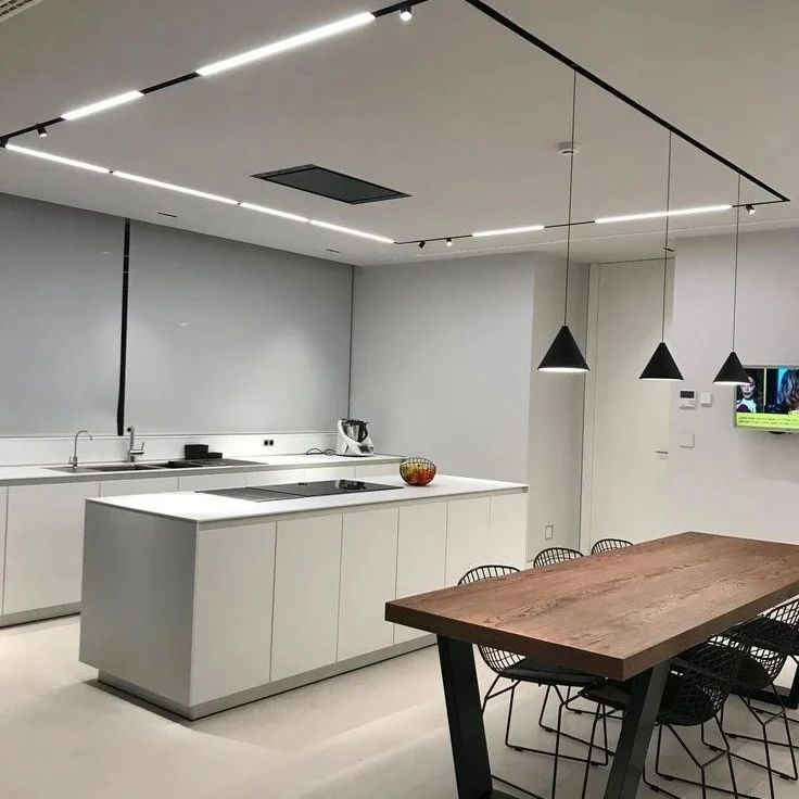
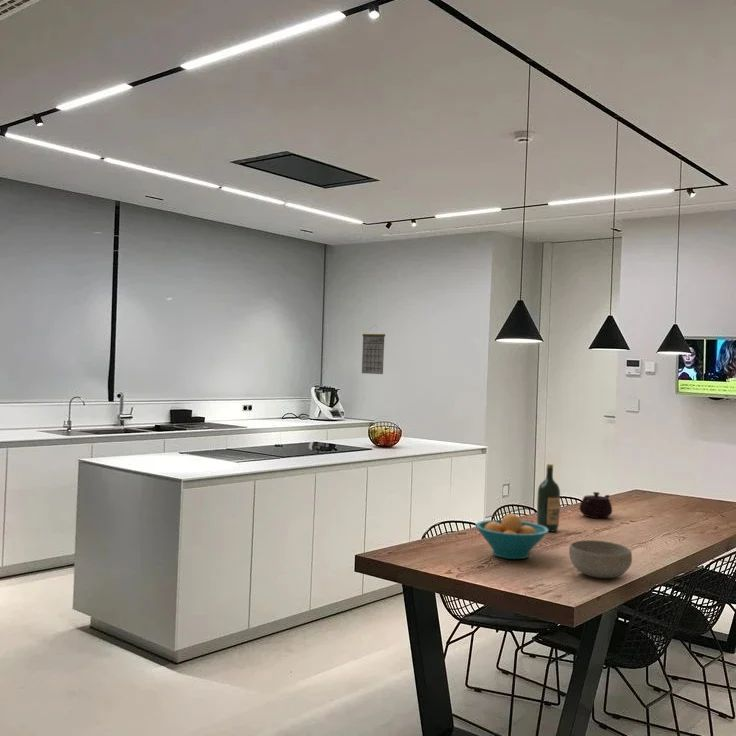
+ wine bottle [536,463,561,532]
+ fruit bowl [474,513,550,560]
+ calendar [361,324,386,375]
+ bowl [568,539,633,579]
+ teapot [579,491,613,519]
